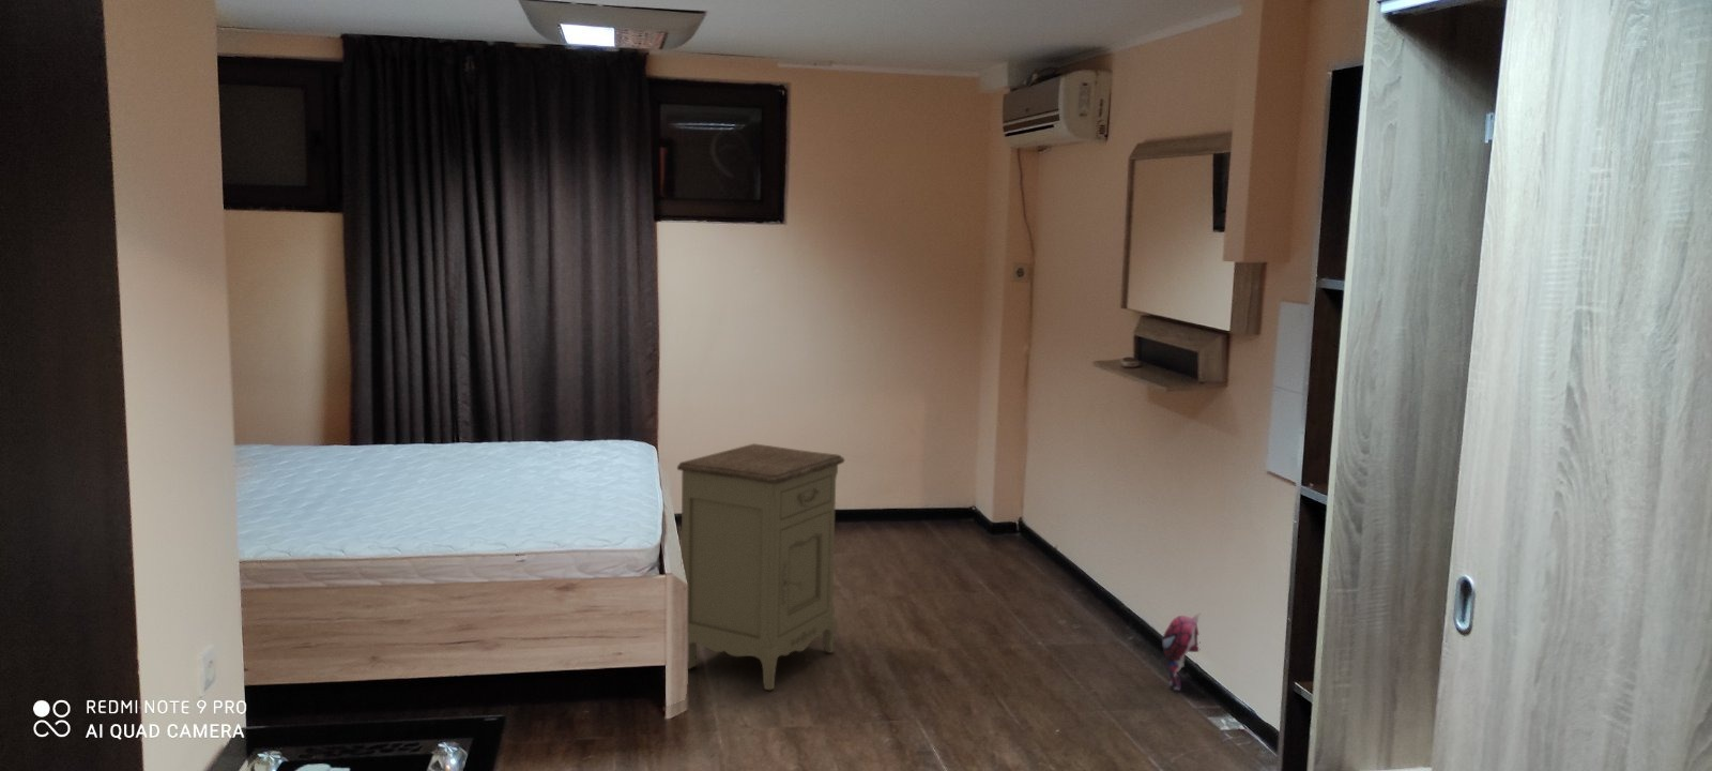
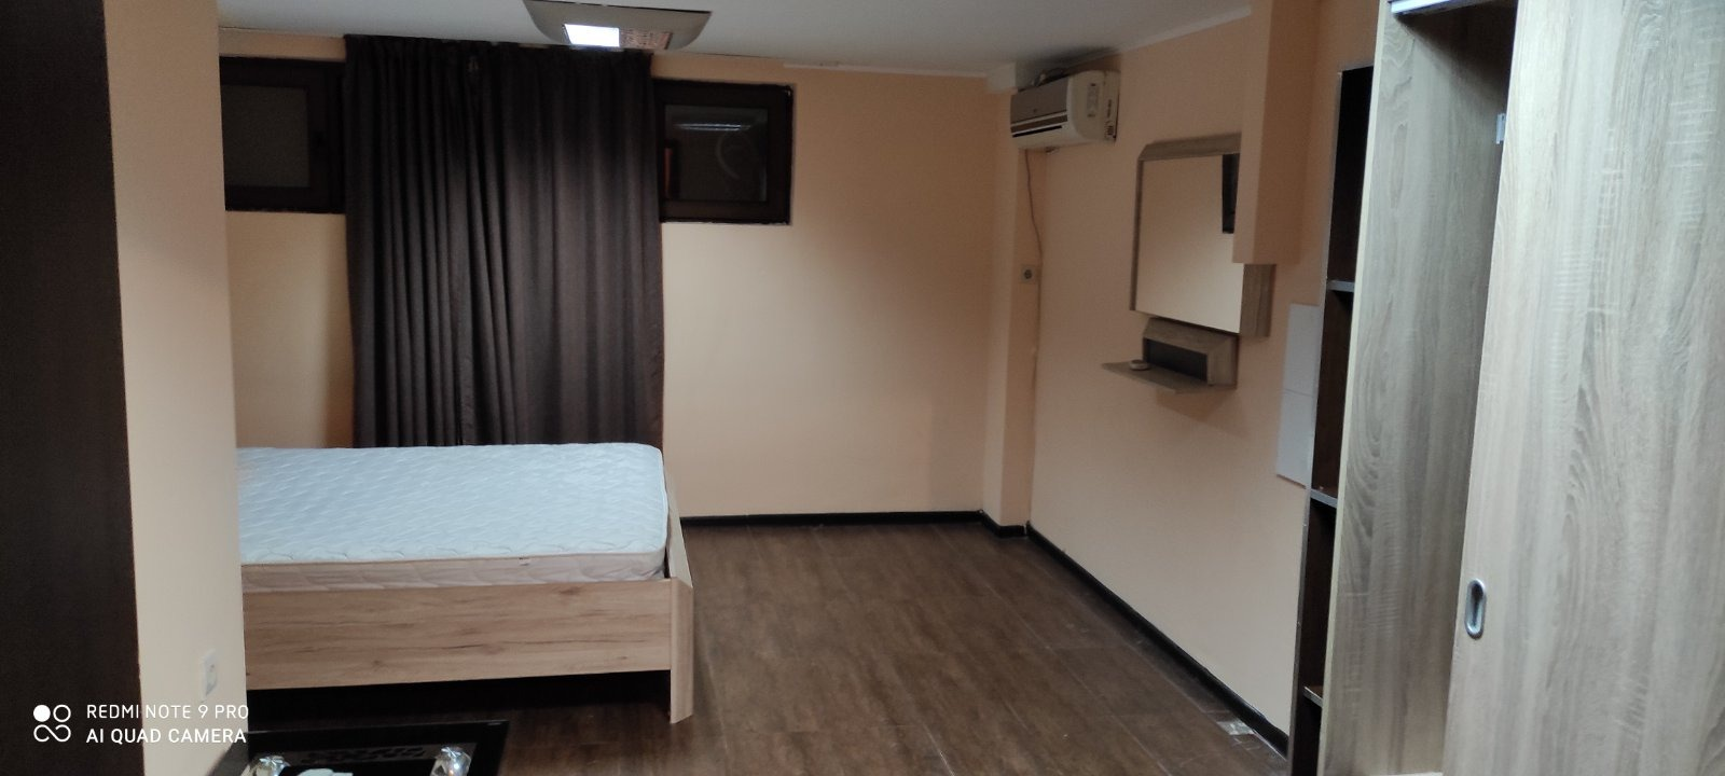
- plush toy [1161,613,1201,691]
- nightstand [676,442,845,690]
